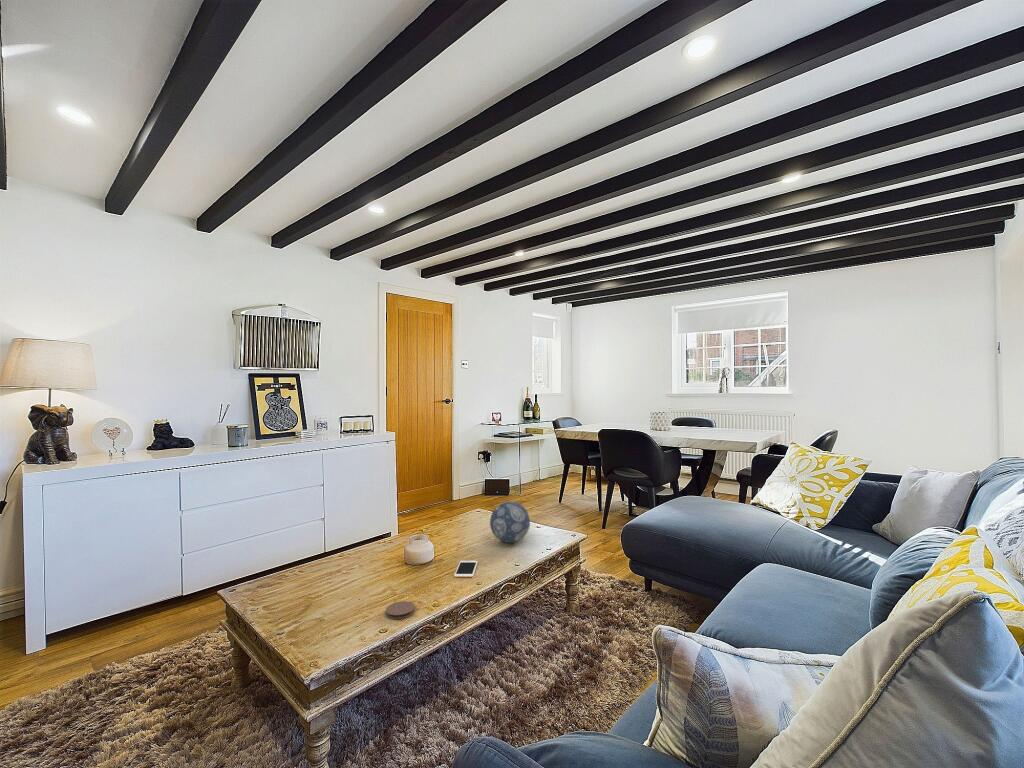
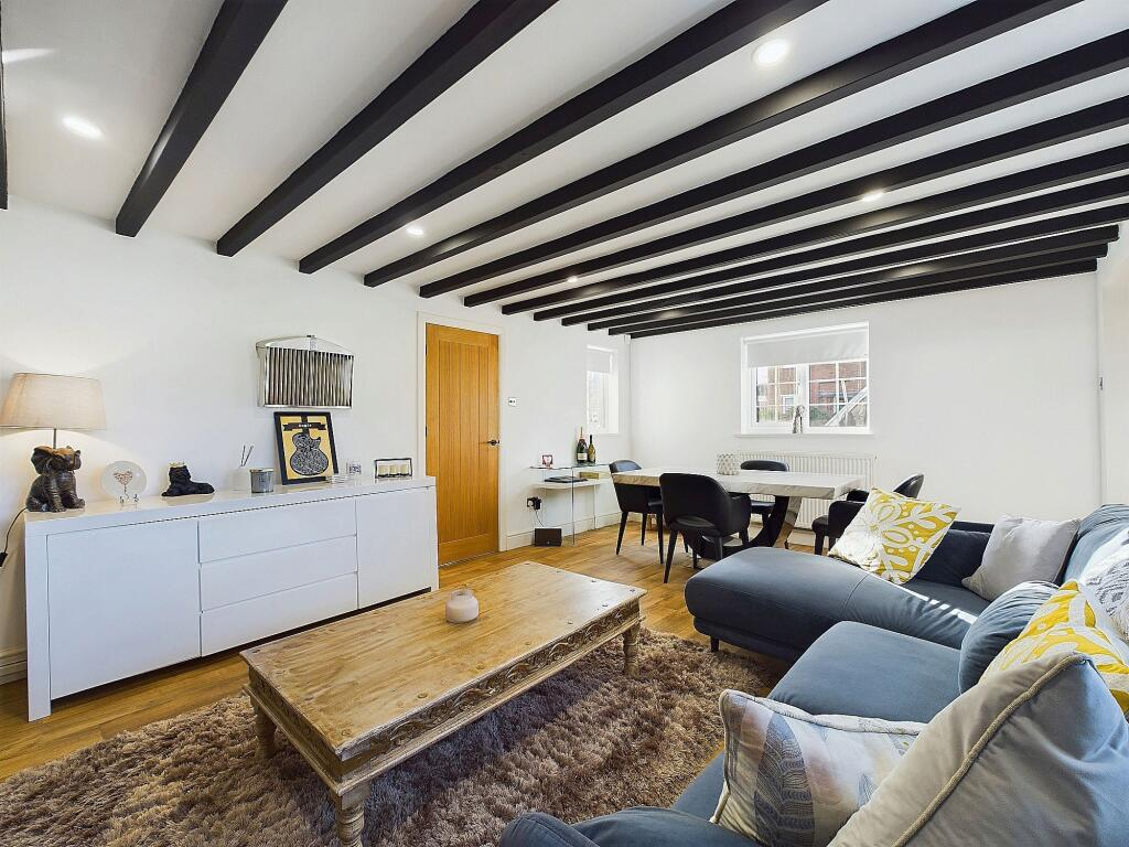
- decorative ball [489,500,531,544]
- cell phone [453,560,479,578]
- coaster [385,600,416,620]
